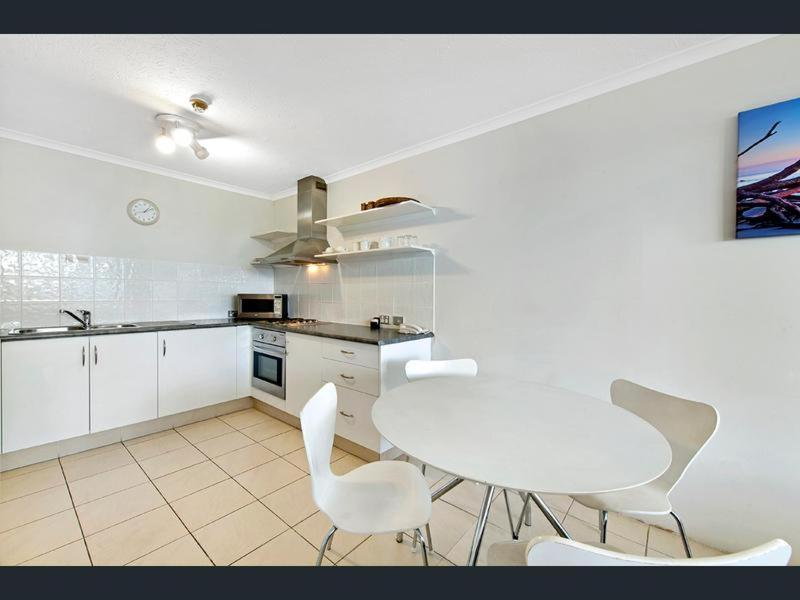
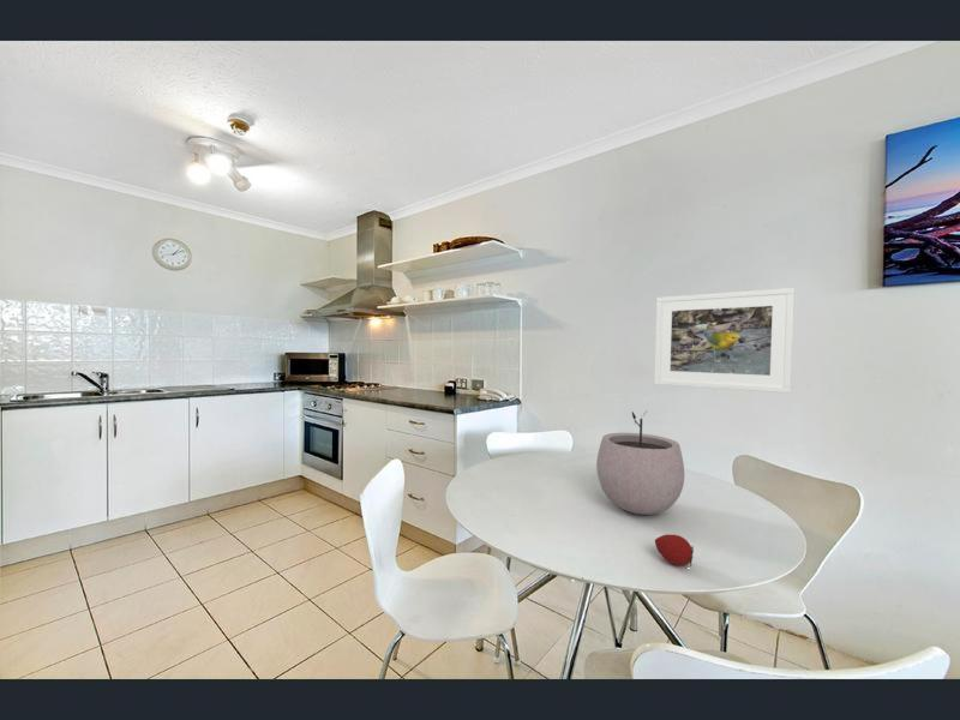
+ plant pot [595,410,685,516]
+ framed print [653,287,796,395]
+ fruit [654,533,695,566]
